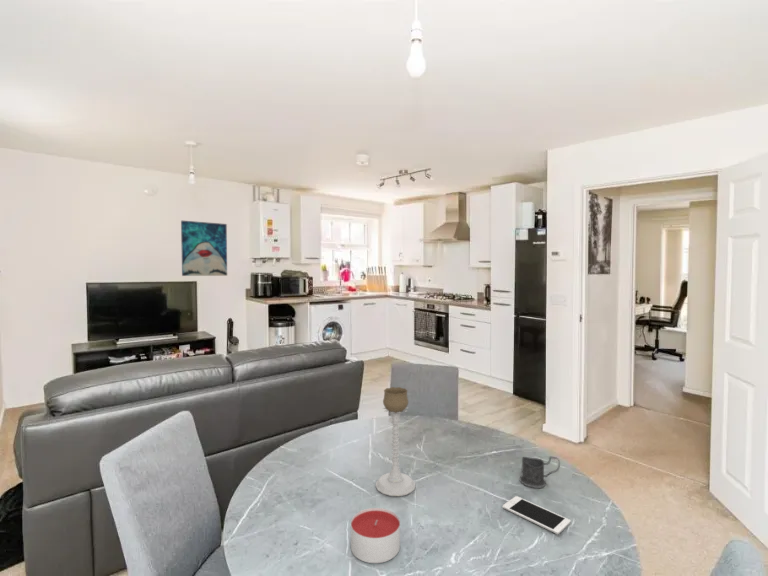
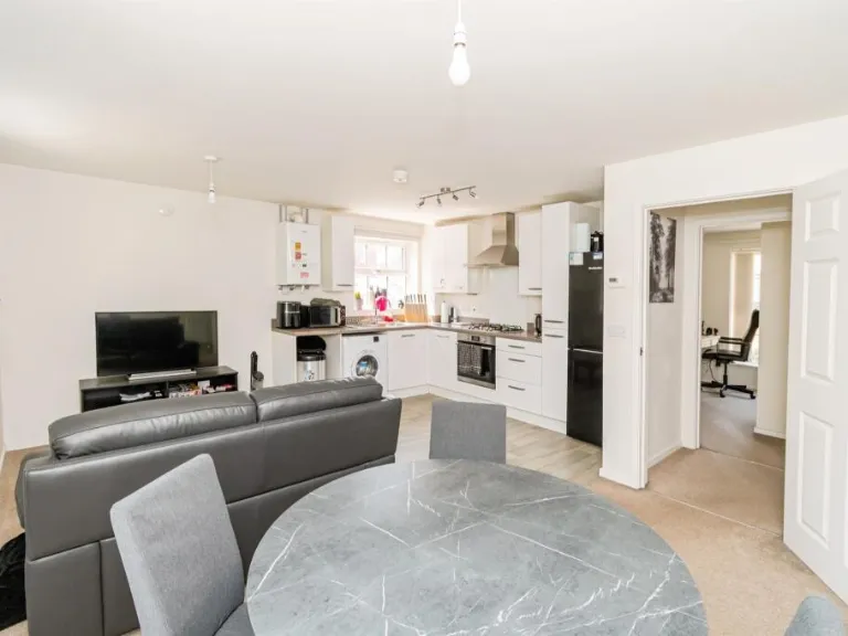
- wall art [180,220,228,277]
- cell phone [502,495,572,535]
- mug [519,456,561,489]
- candle [350,507,401,564]
- candle holder [375,386,416,497]
